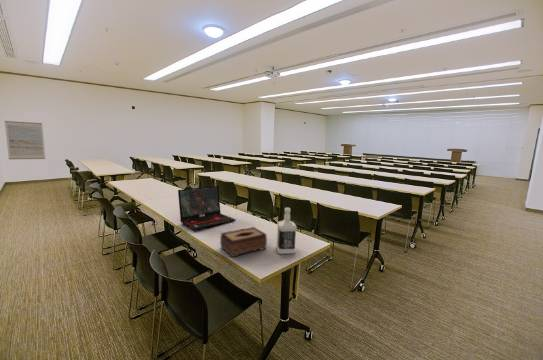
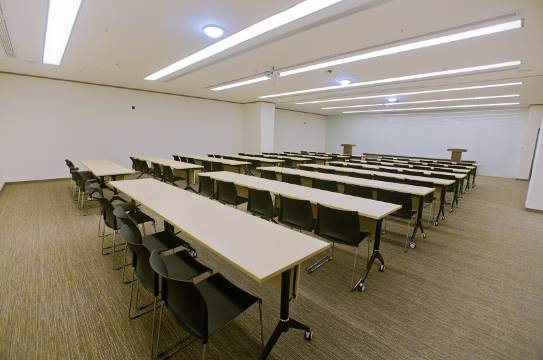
- bottle [275,207,298,255]
- wall art [4,120,46,160]
- laptop [177,185,236,231]
- tissue box [219,226,268,258]
